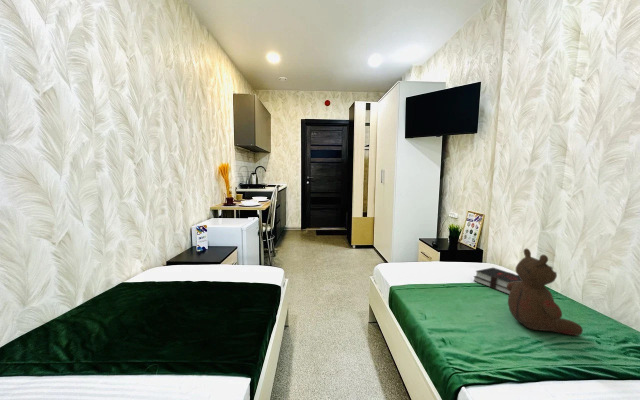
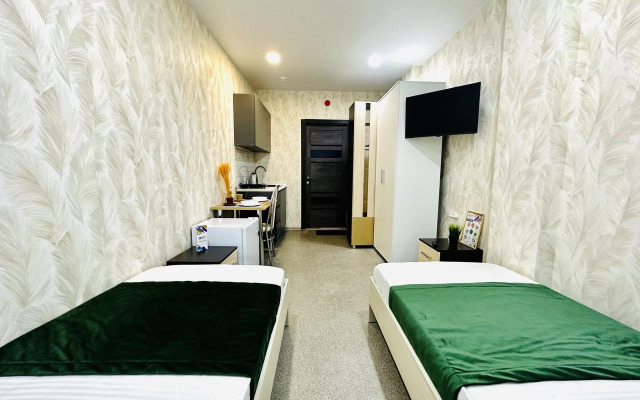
- teddy bear [507,248,584,336]
- hardback book [472,267,522,295]
